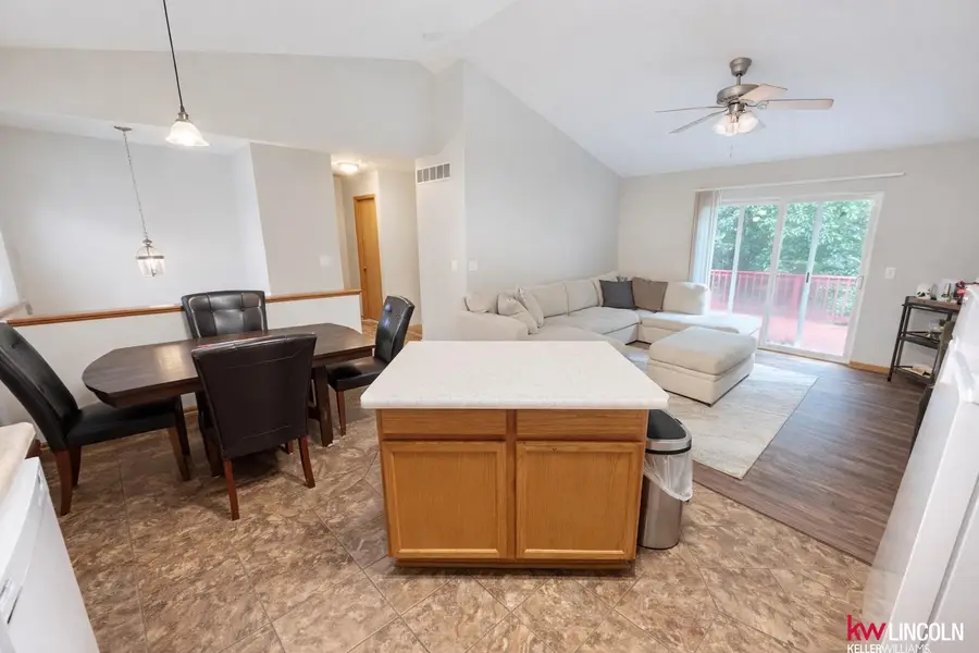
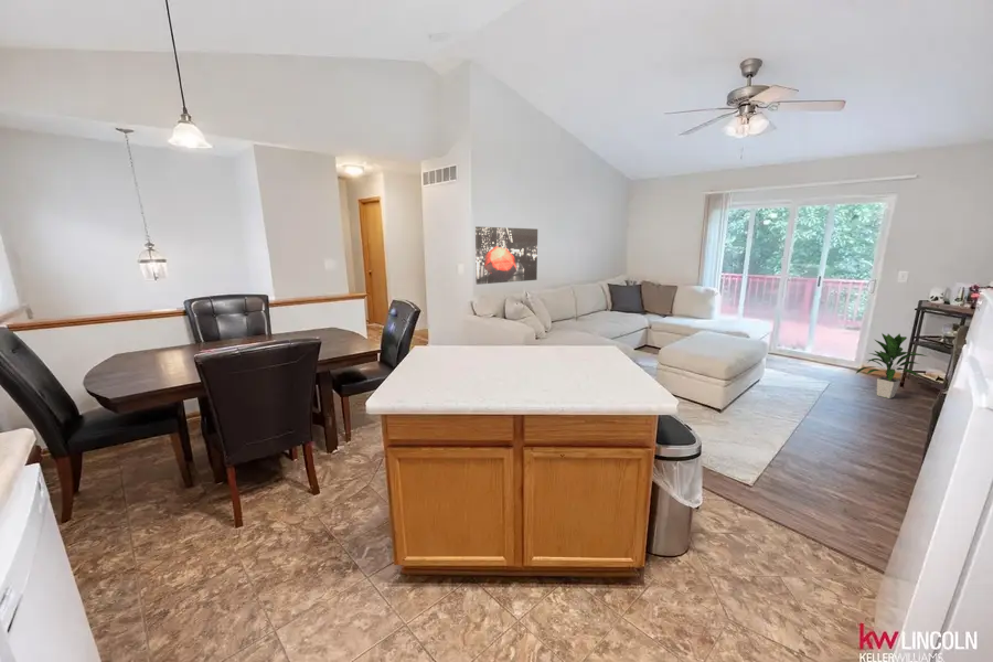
+ indoor plant [855,332,928,399]
+ wall art [474,225,538,286]
